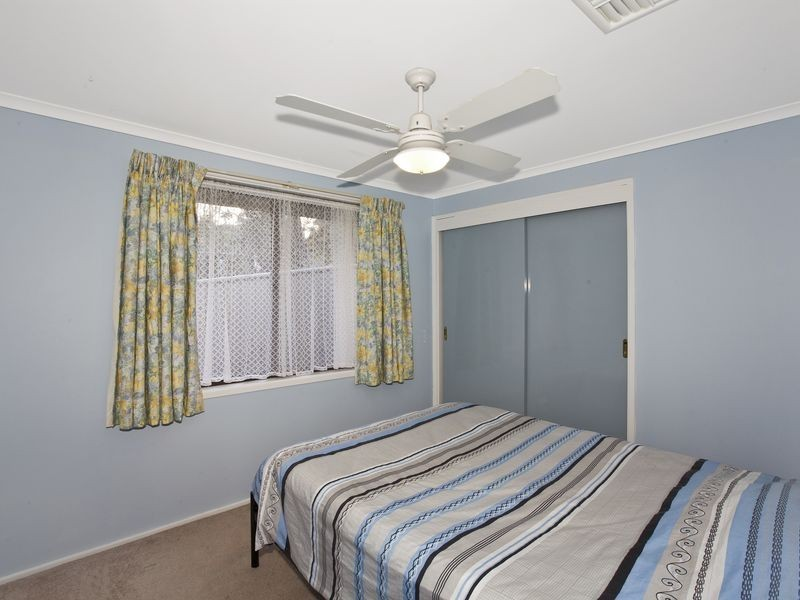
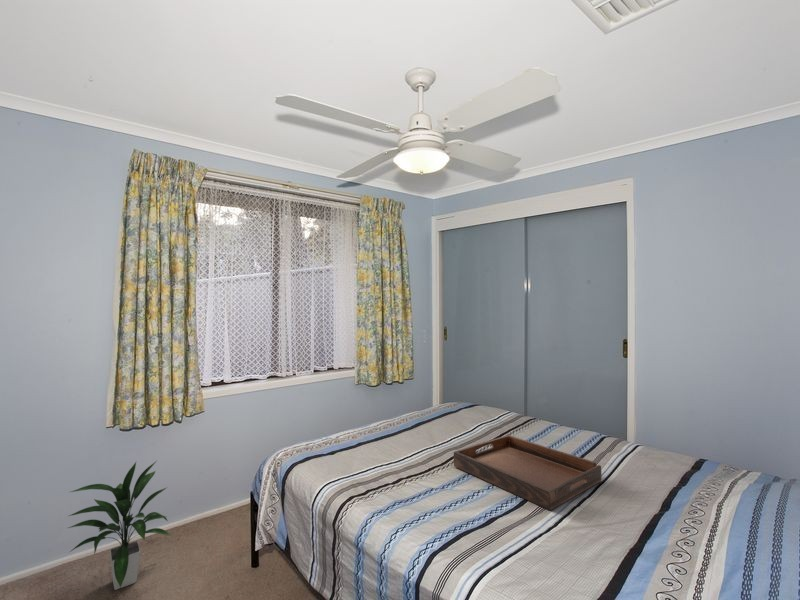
+ serving tray [453,434,602,511]
+ indoor plant [67,461,171,591]
